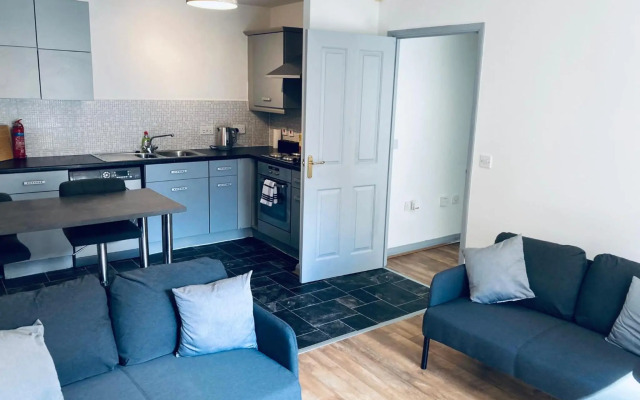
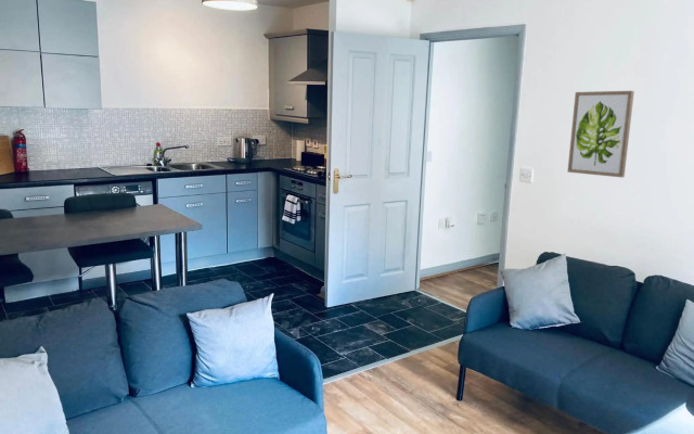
+ wall art [566,90,635,178]
